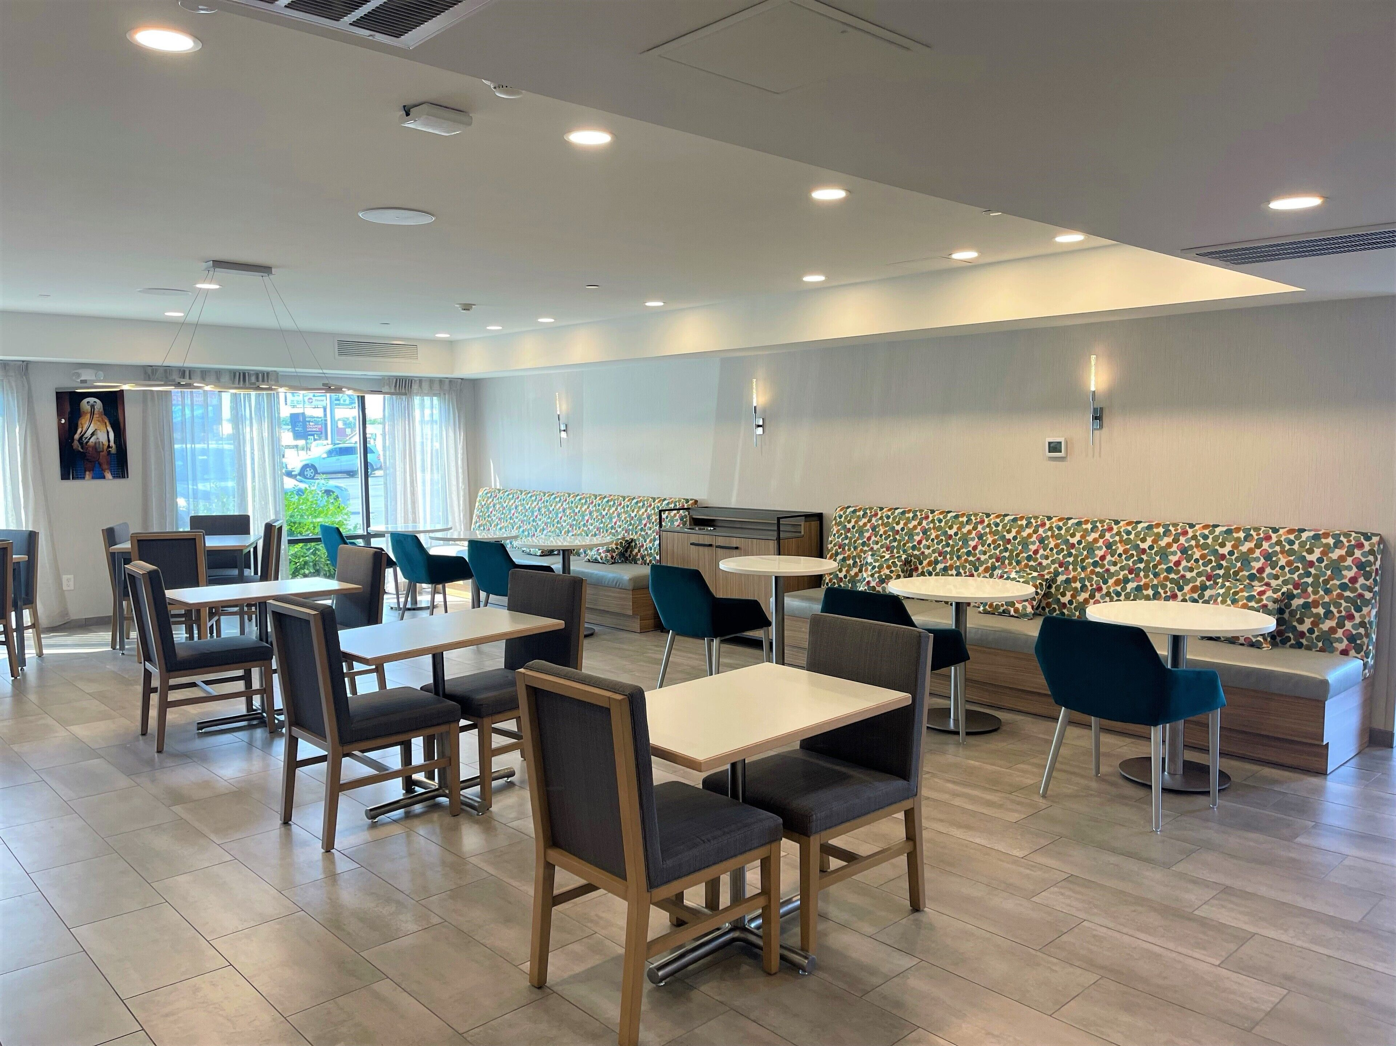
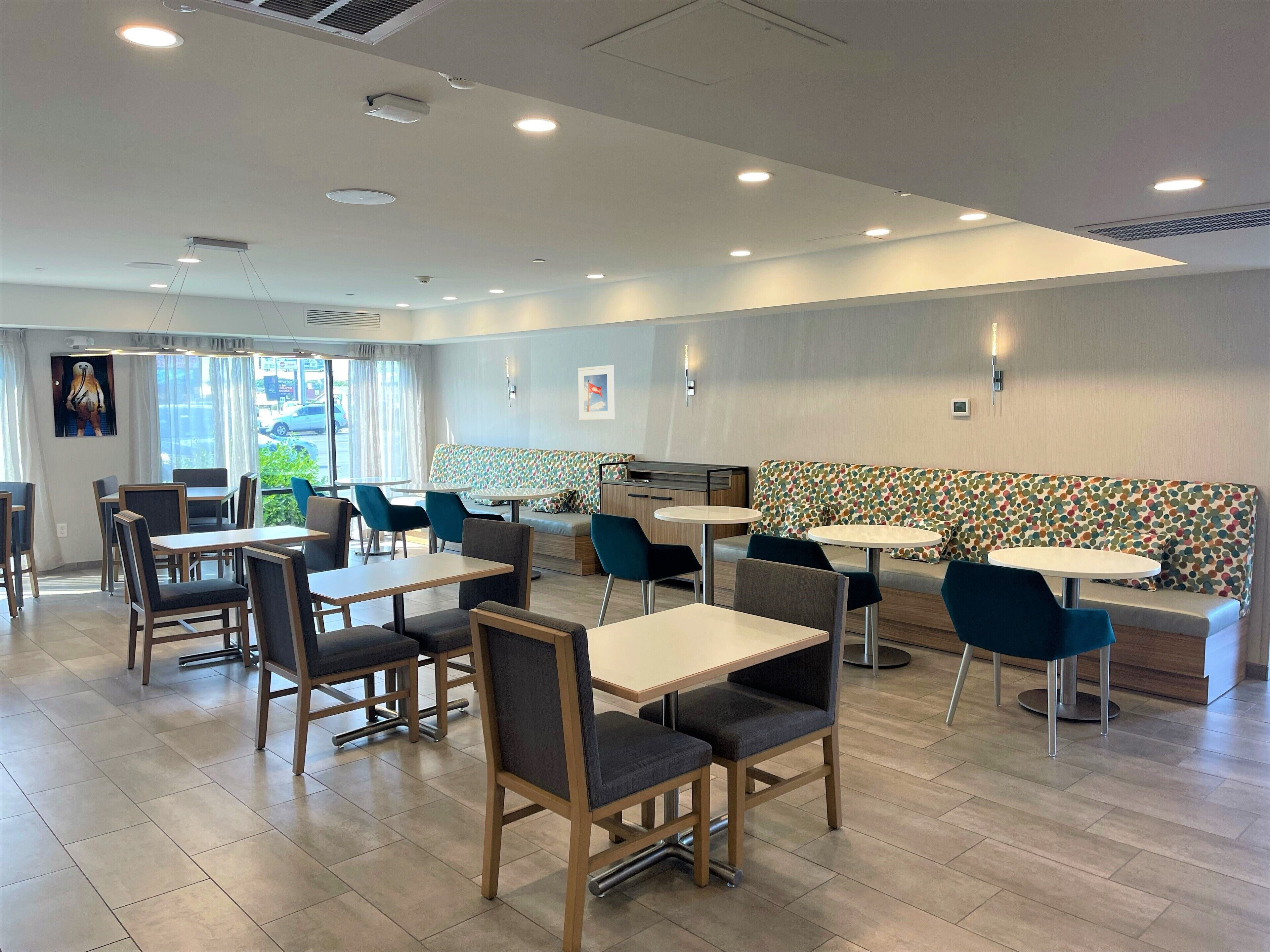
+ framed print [578,365,615,420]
